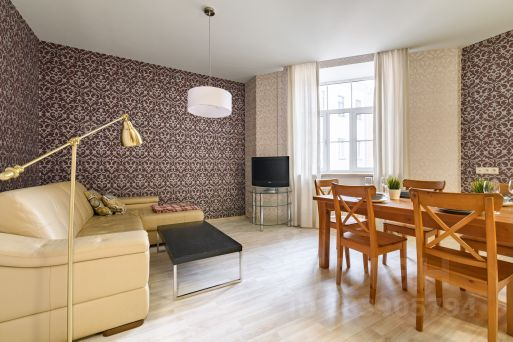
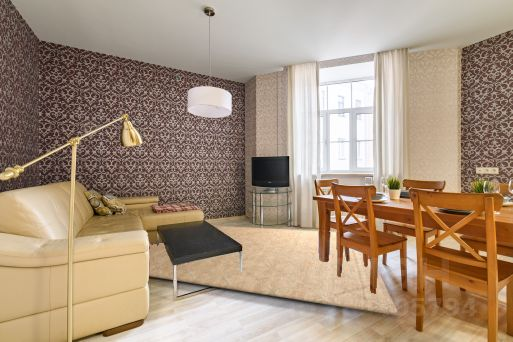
+ rug [148,225,400,316]
